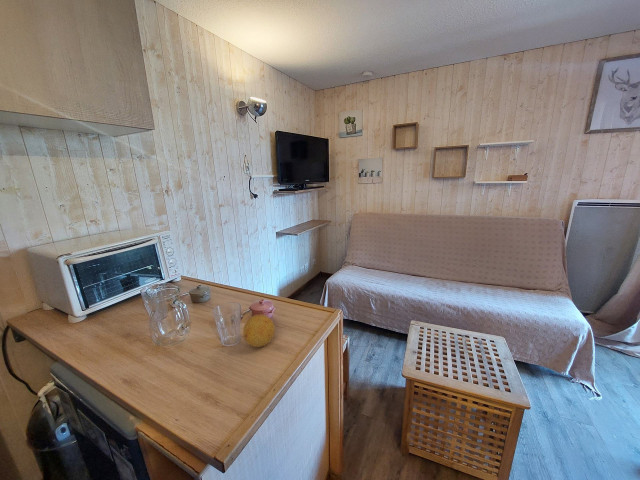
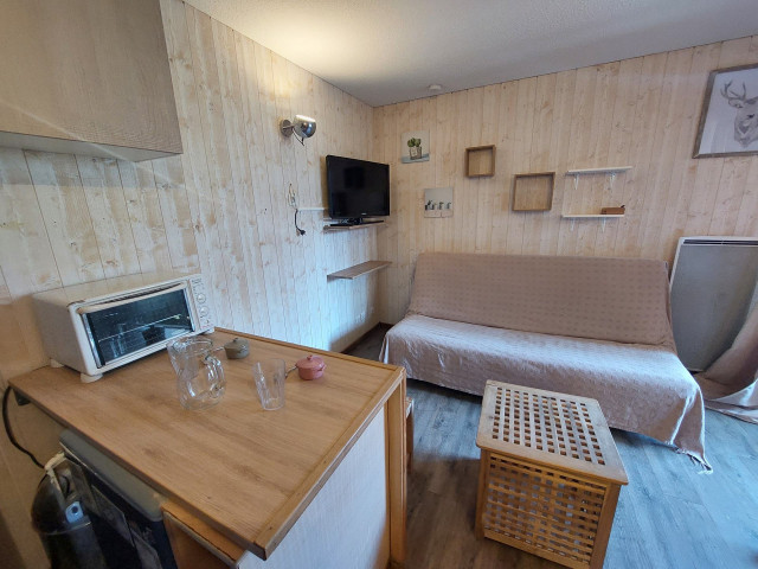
- fruit [242,314,276,348]
